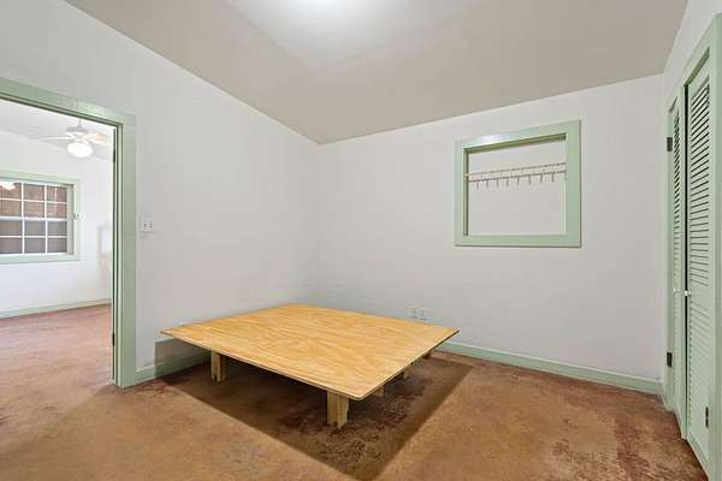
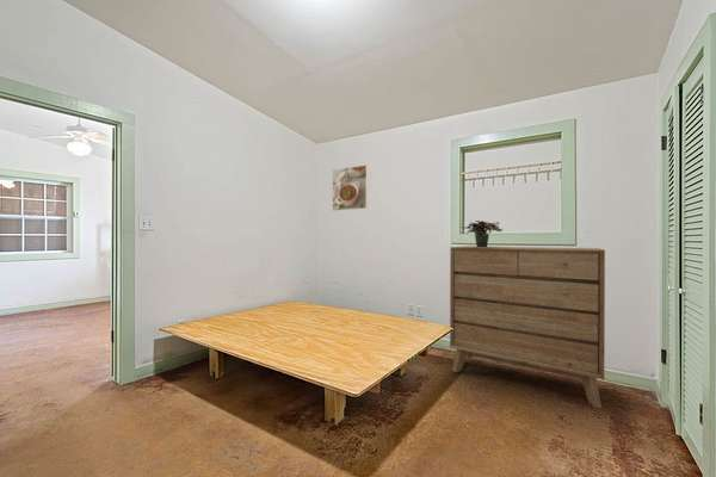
+ potted plant [459,219,504,247]
+ dresser [449,244,606,409]
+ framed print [332,163,369,211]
